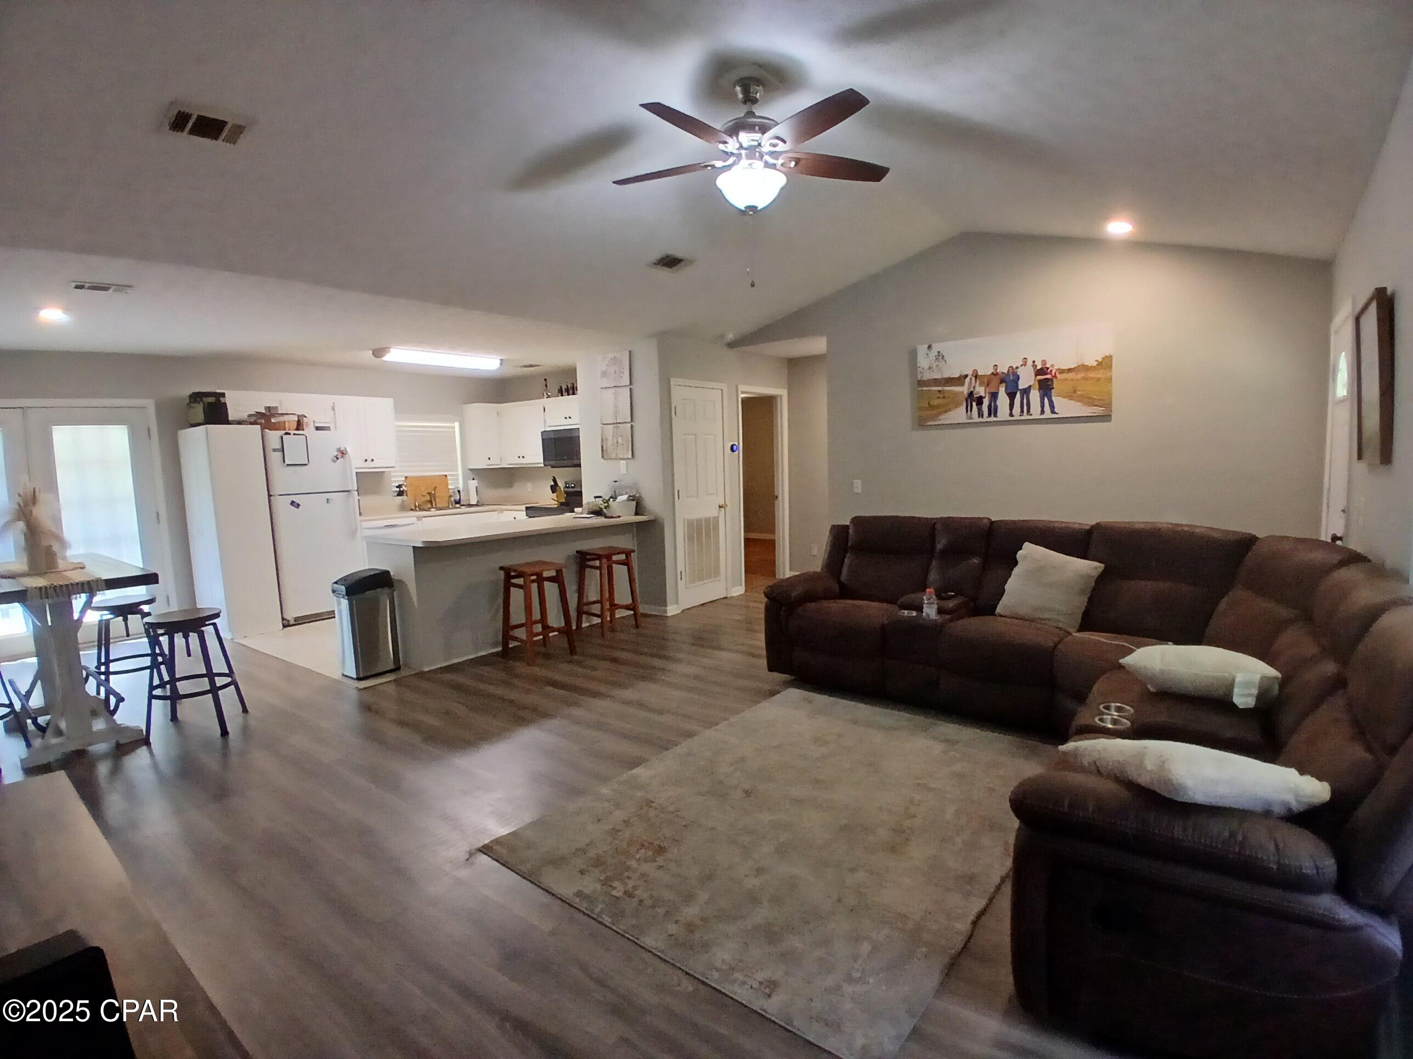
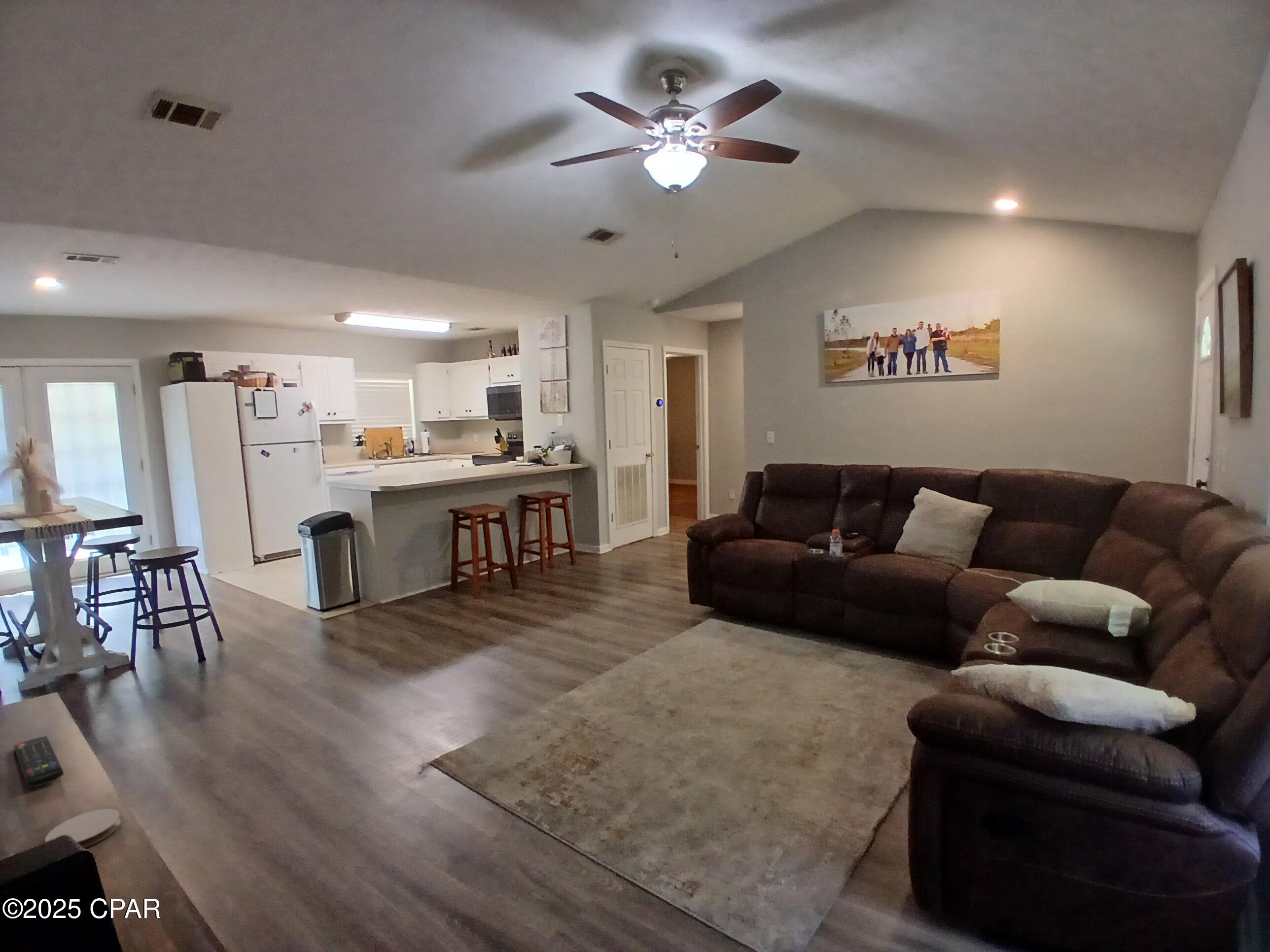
+ remote control [13,735,64,787]
+ coaster [44,808,121,849]
